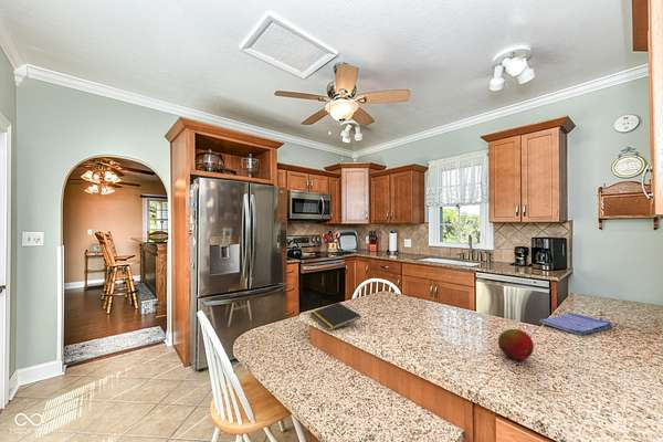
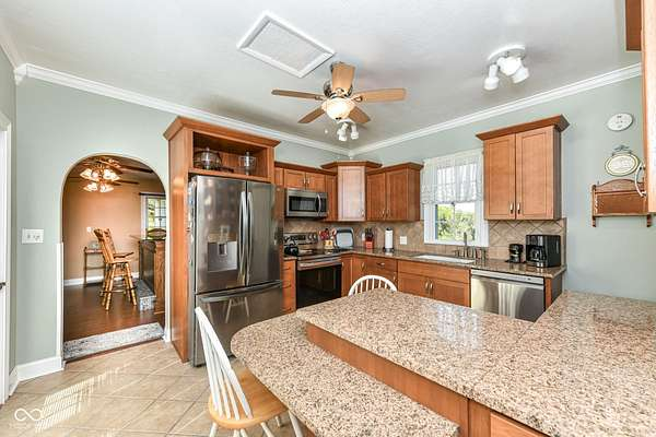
- notepad [309,302,362,332]
- dish towel [538,312,613,337]
- fruit [497,328,535,360]
